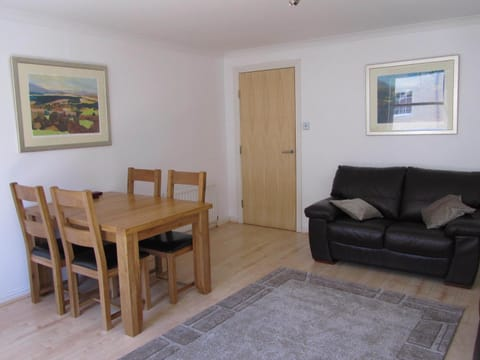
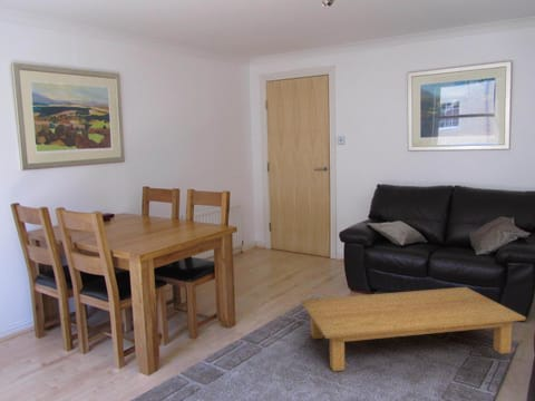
+ coffee table [300,286,527,372]
